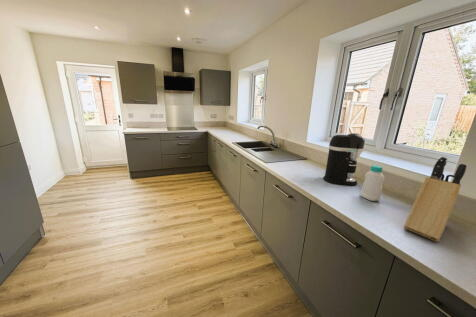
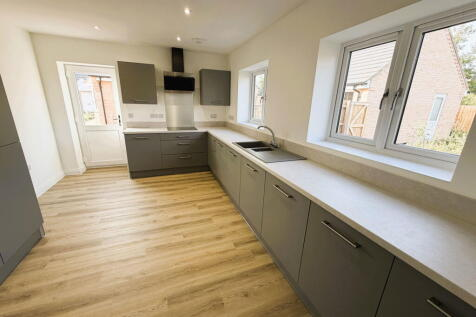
- bottle [360,164,385,202]
- knife block [403,156,468,243]
- coffee maker [322,132,366,186]
